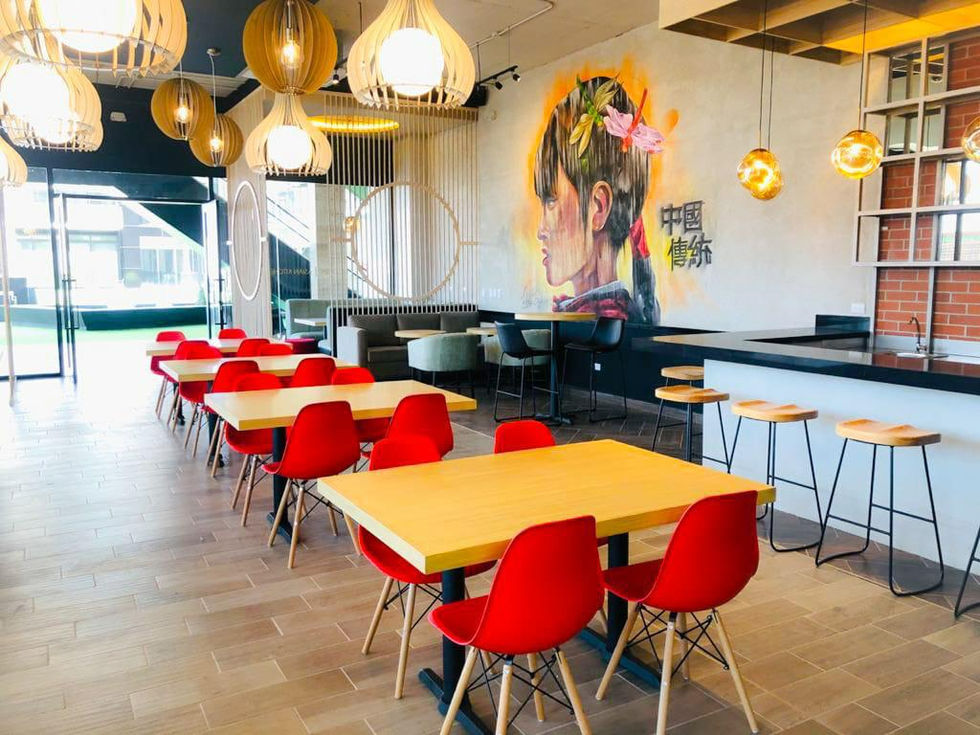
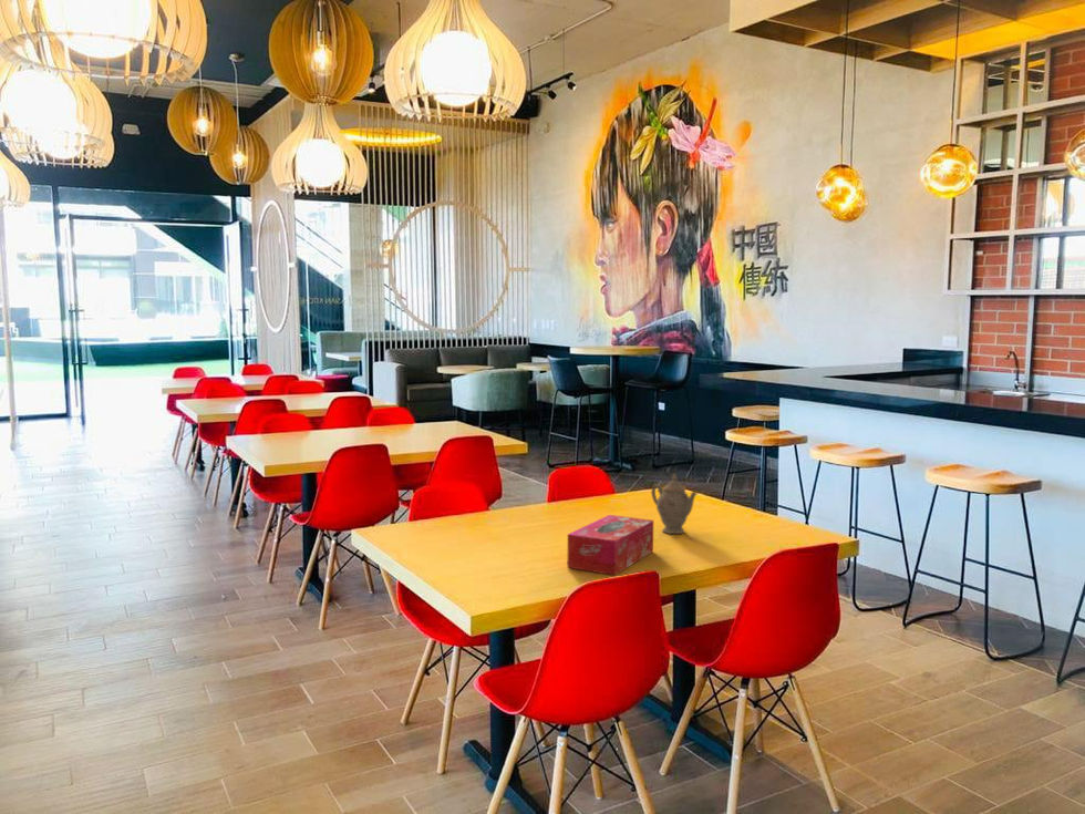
+ chinaware [650,473,700,535]
+ tissue box [566,514,654,576]
